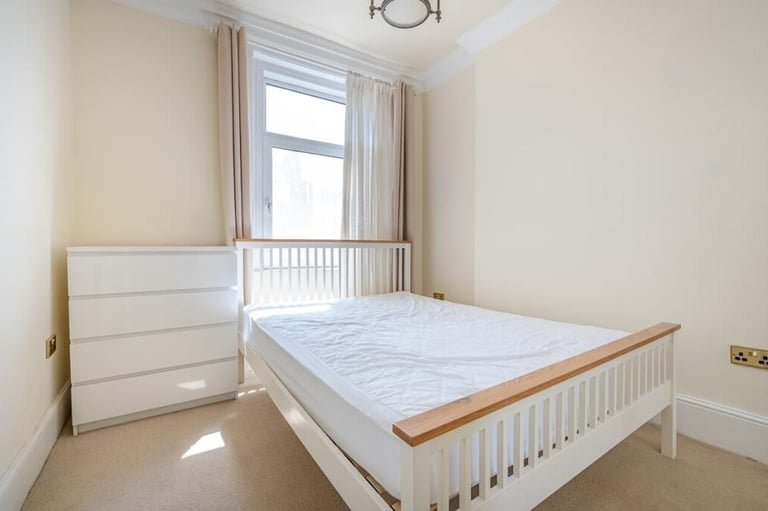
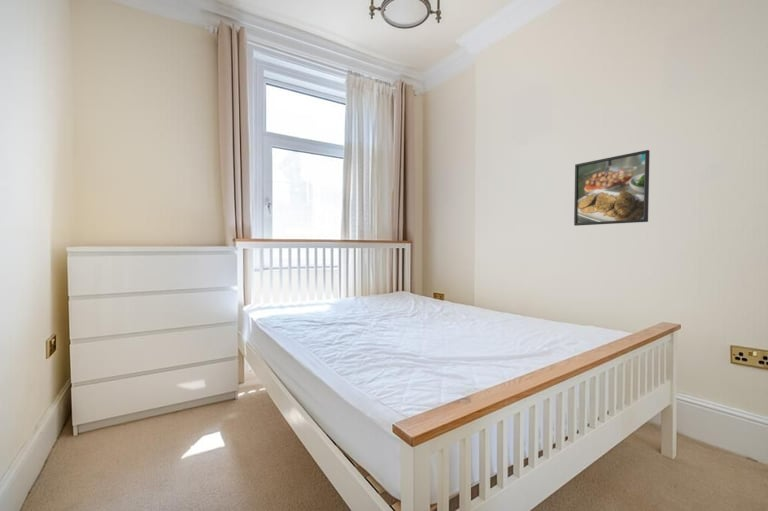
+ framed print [573,149,651,227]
